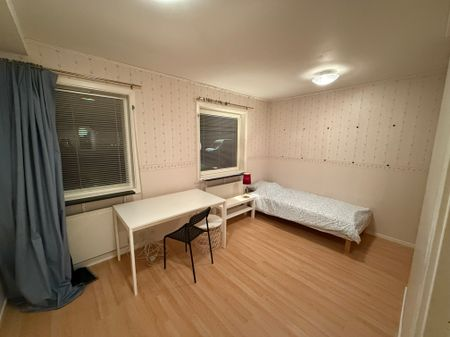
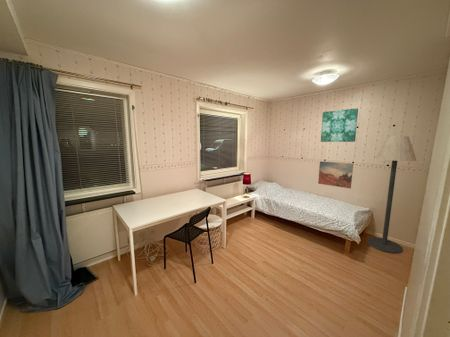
+ wall art [320,107,359,143]
+ wall art [317,161,354,189]
+ floor lamp [366,135,417,254]
